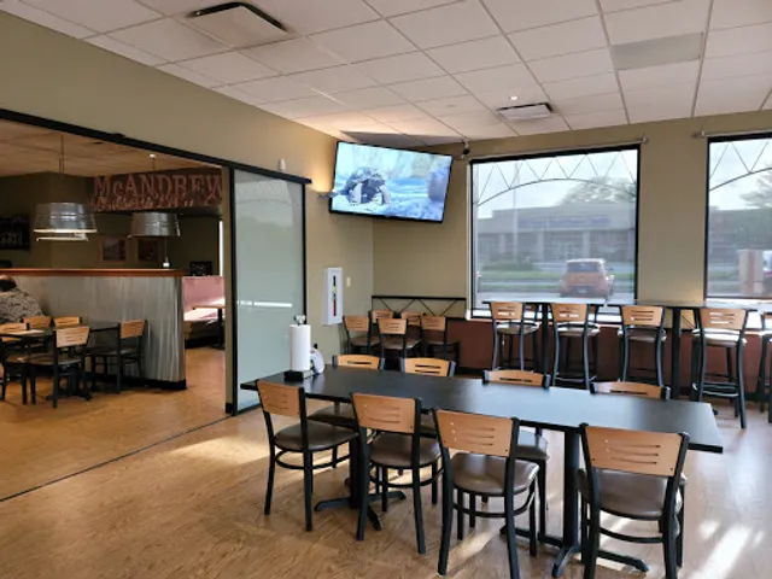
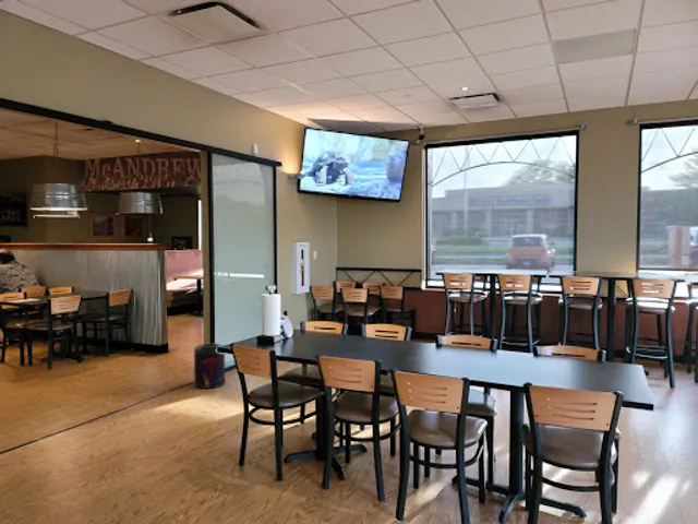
+ supplement container [193,343,226,390]
